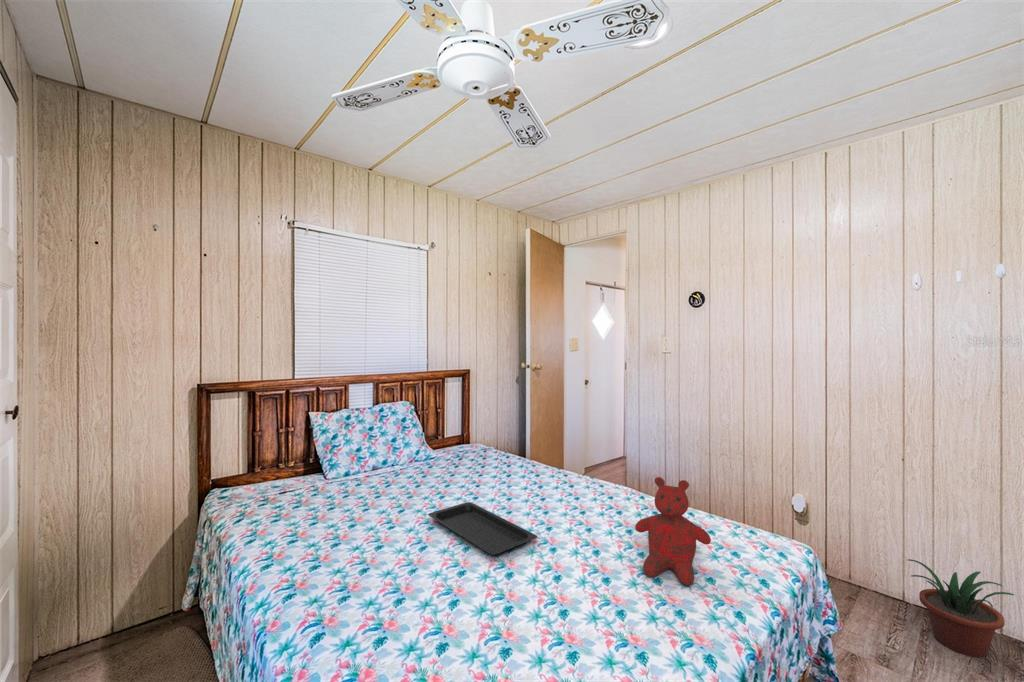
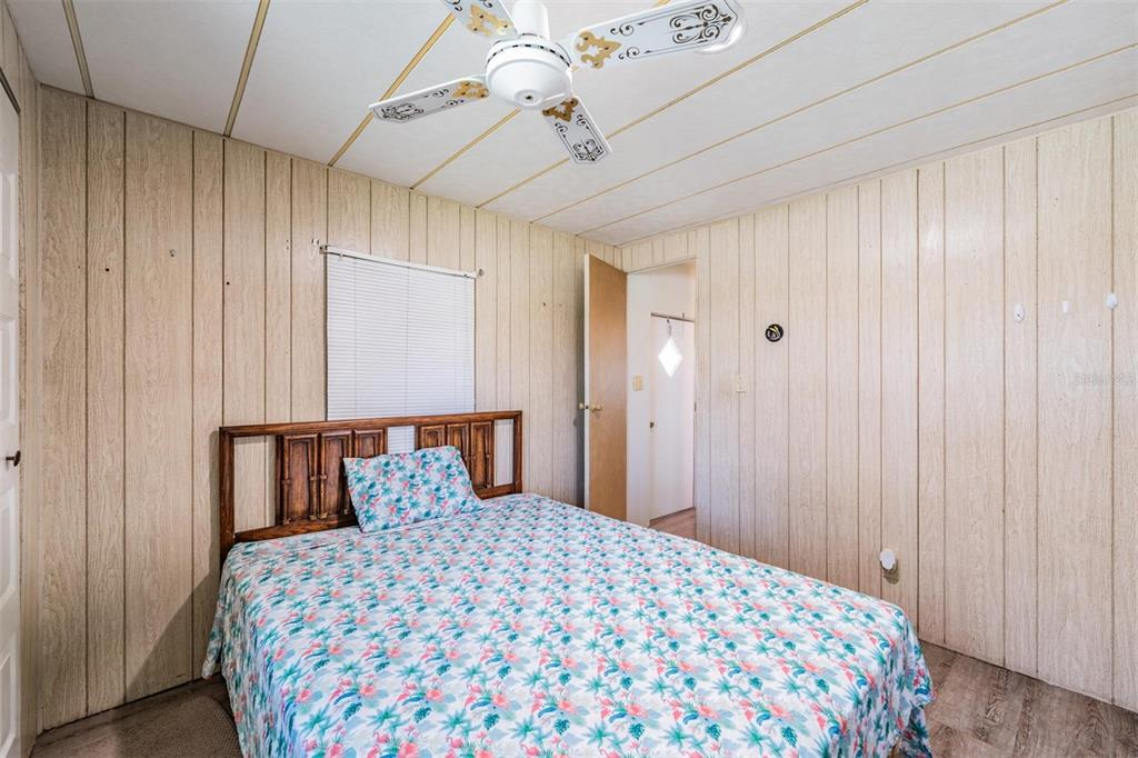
- teddy bear [634,476,712,587]
- potted plant [906,558,1015,658]
- serving tray [427,501,538,556]
